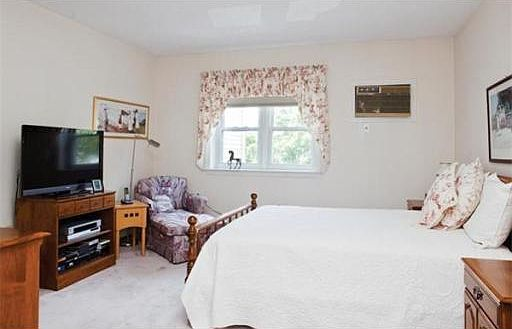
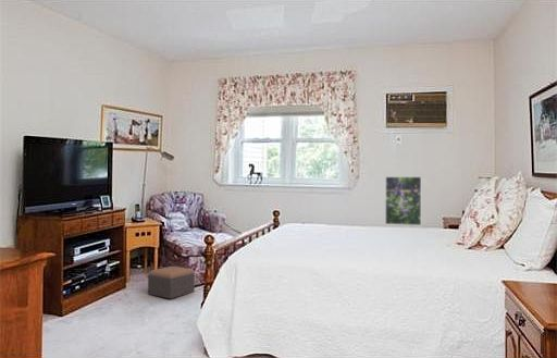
+ footstool [147,266,196,300]
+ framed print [384,175,422,226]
